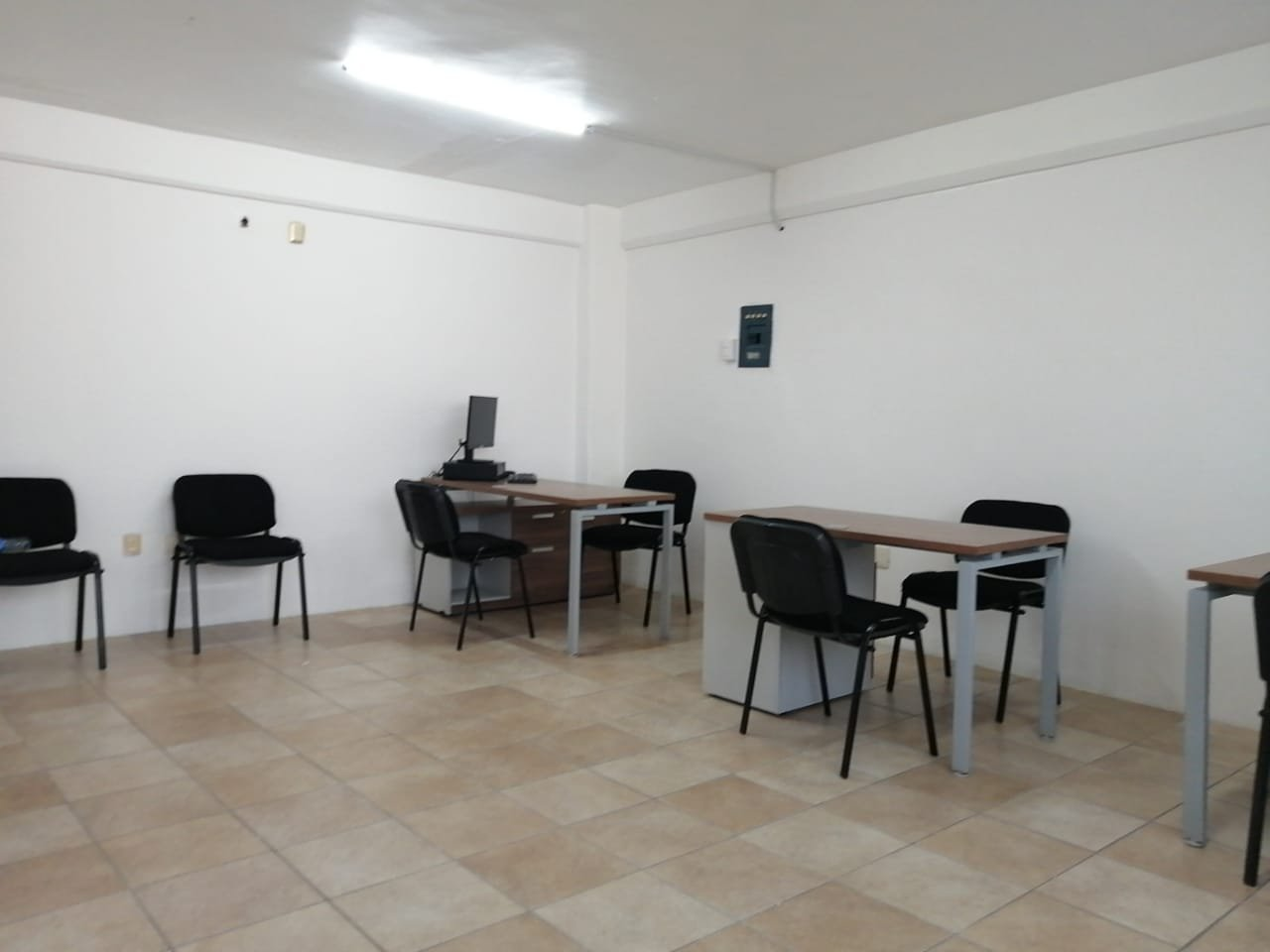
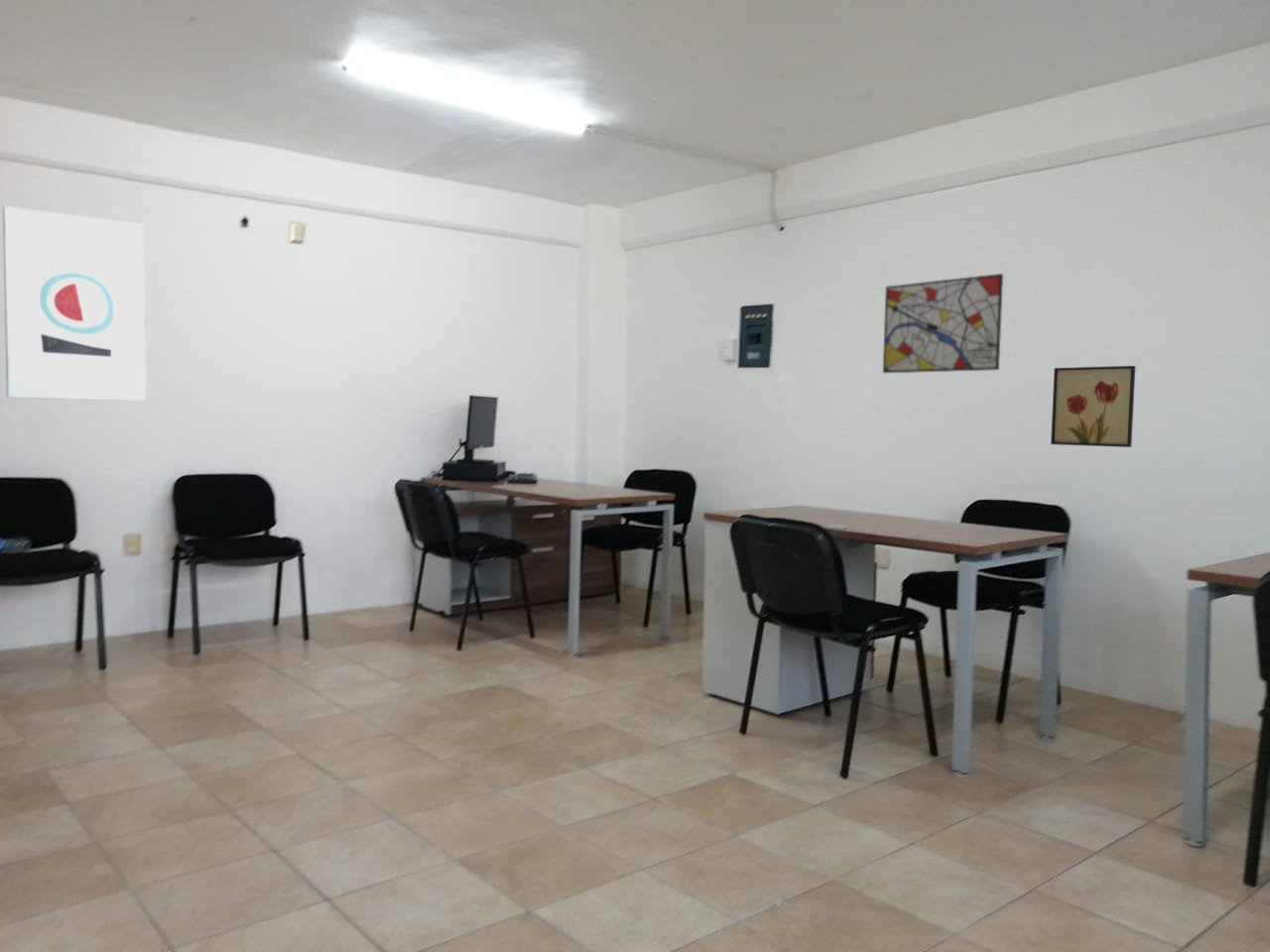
+ wall art [1050,365,1136,448]
+ wall art [2,205,147,402]
+ wall art [882,273,1004,374]
